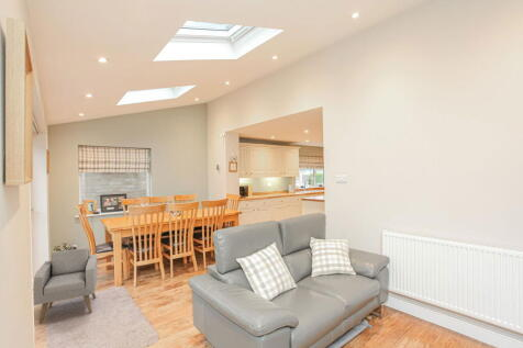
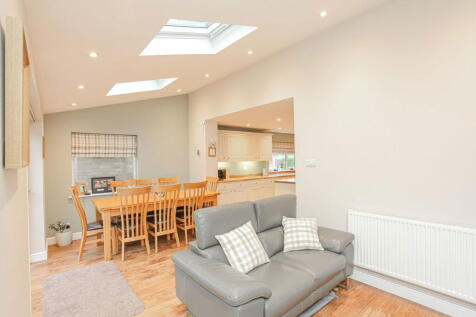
- armchair [32,247,99,325]
